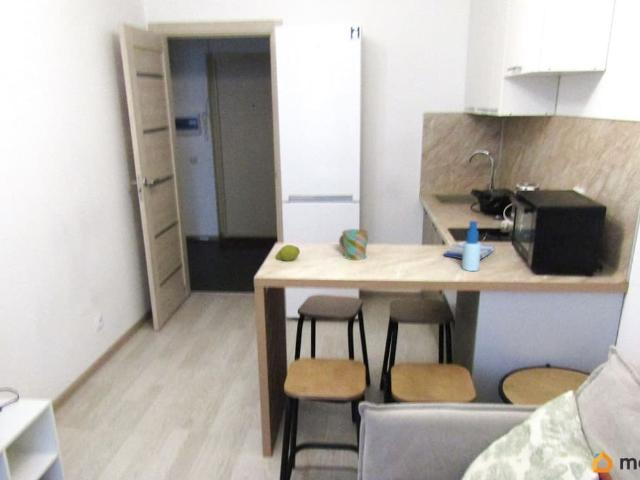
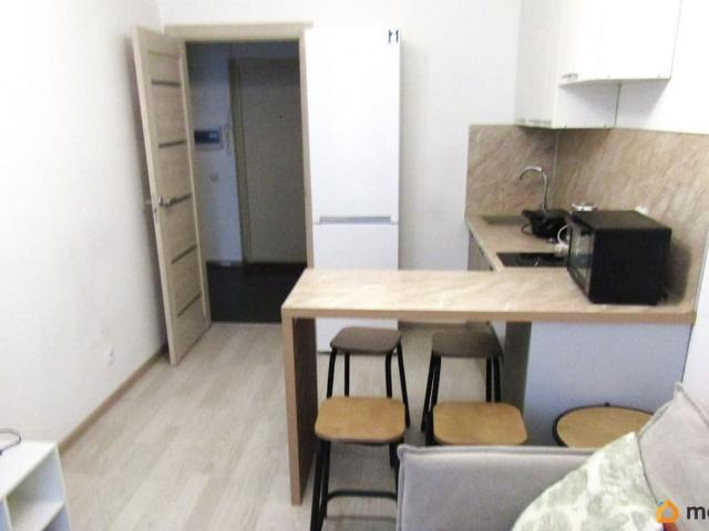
- fruit [275,244,301,262]
- dish towel [442,240,497,260]
- spray bottle [461,220,482,272]
- mug [338,228,370,261]
